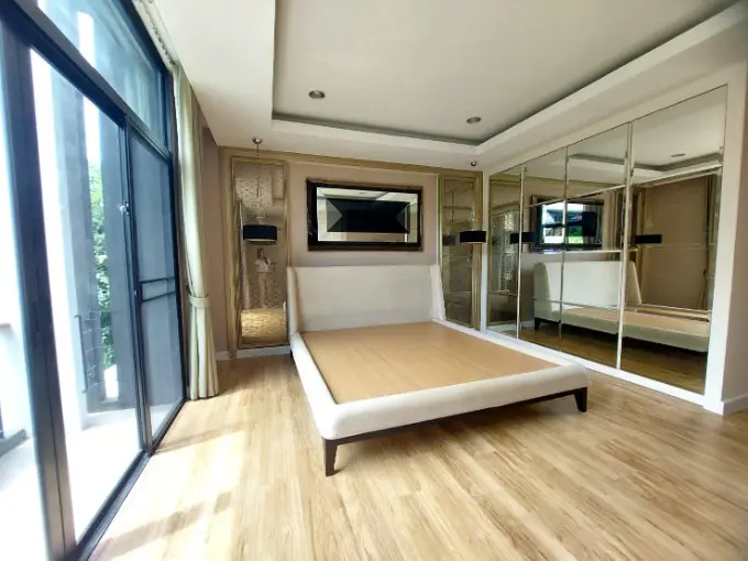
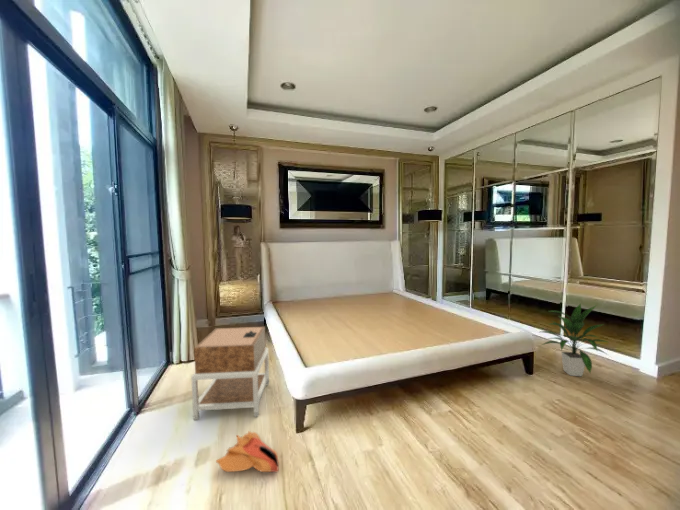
+ nightstand [190,326,270,421]
+ shoe [215,430,280,473]
+ indoor plant [540,302,609,377]
